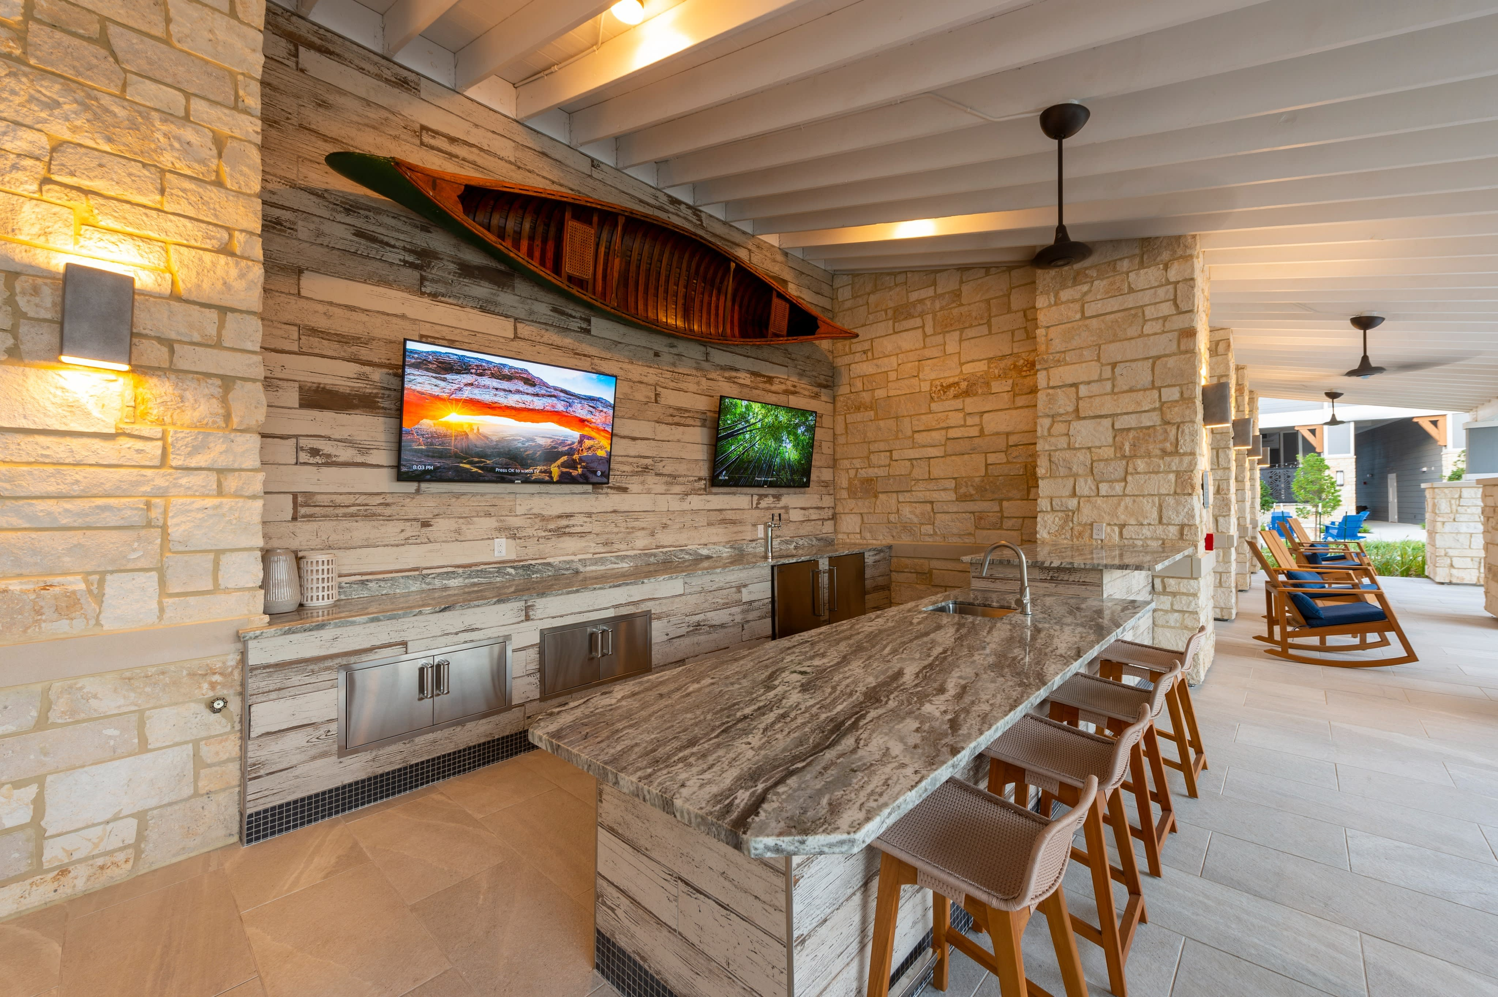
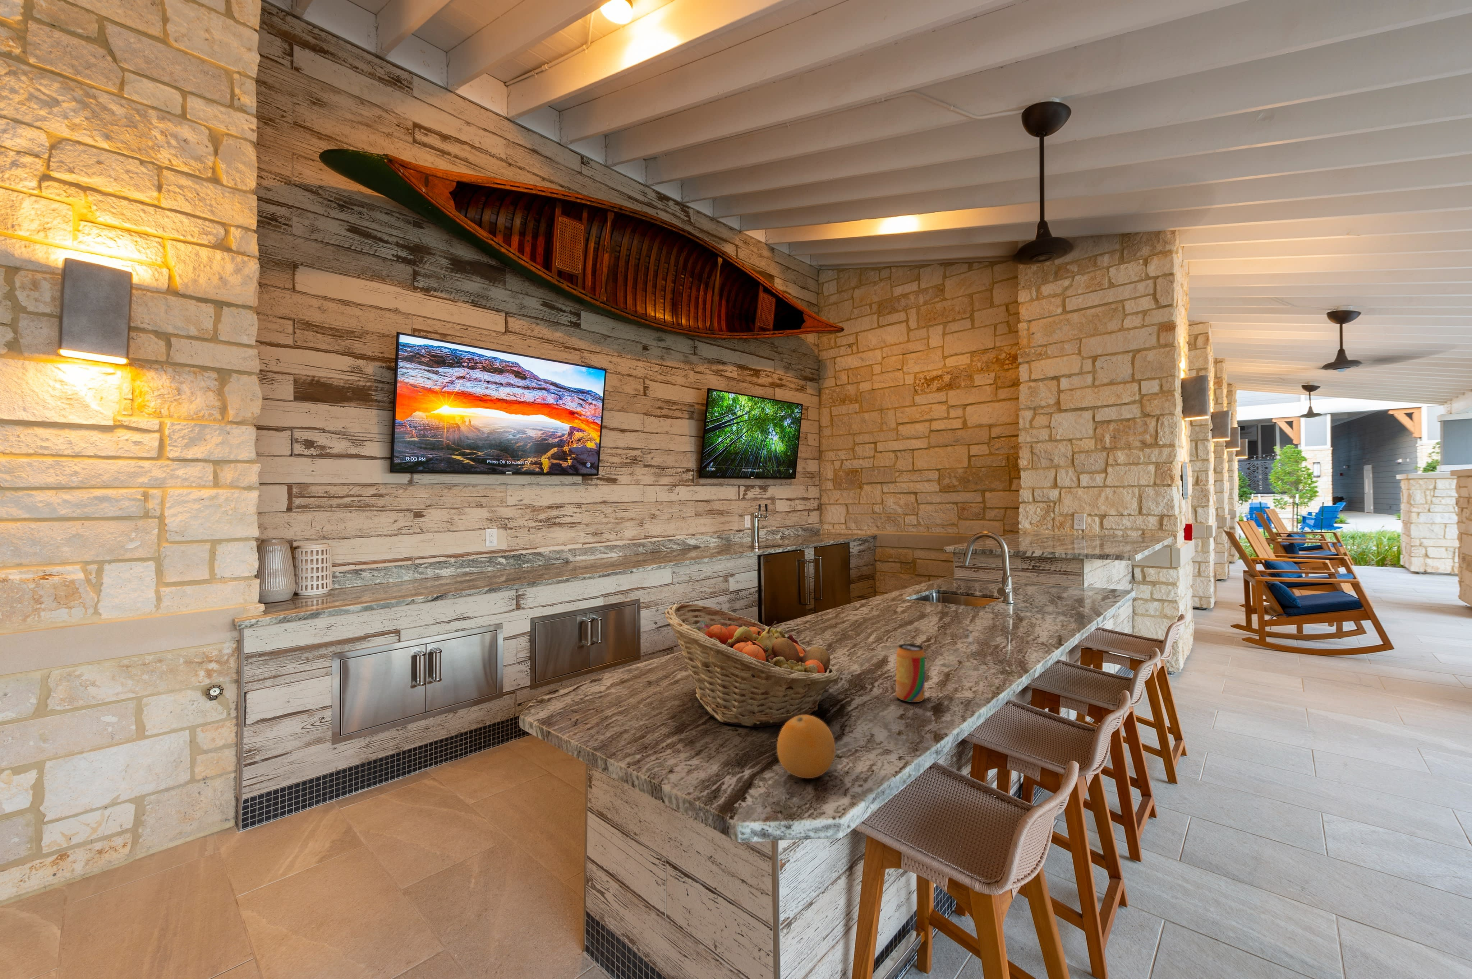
+ fruit [777,715,836,779]
+ beverage can [896,644,926,703]
+ fruit basket [663,603,839,728]
